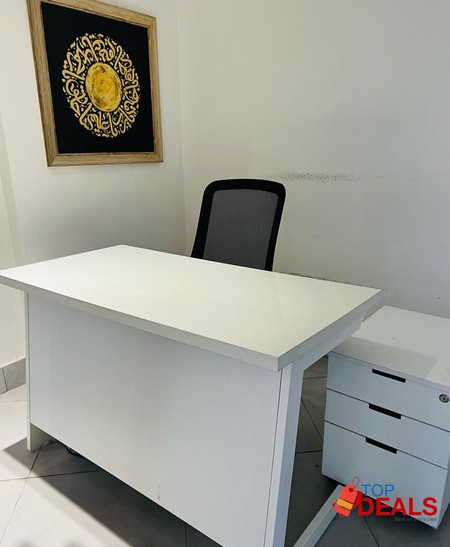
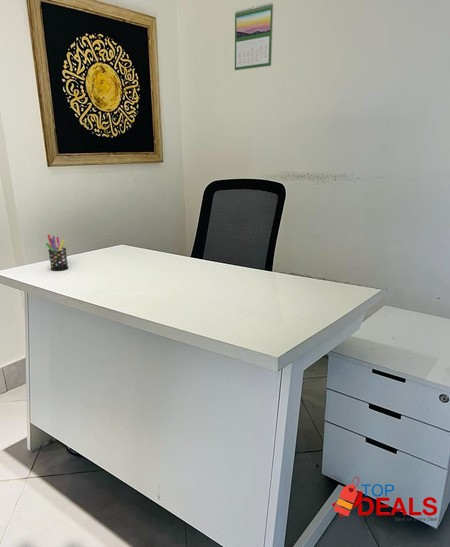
+ pen holder [45,233,69,272]
+ calendar [234,2,274,71]
